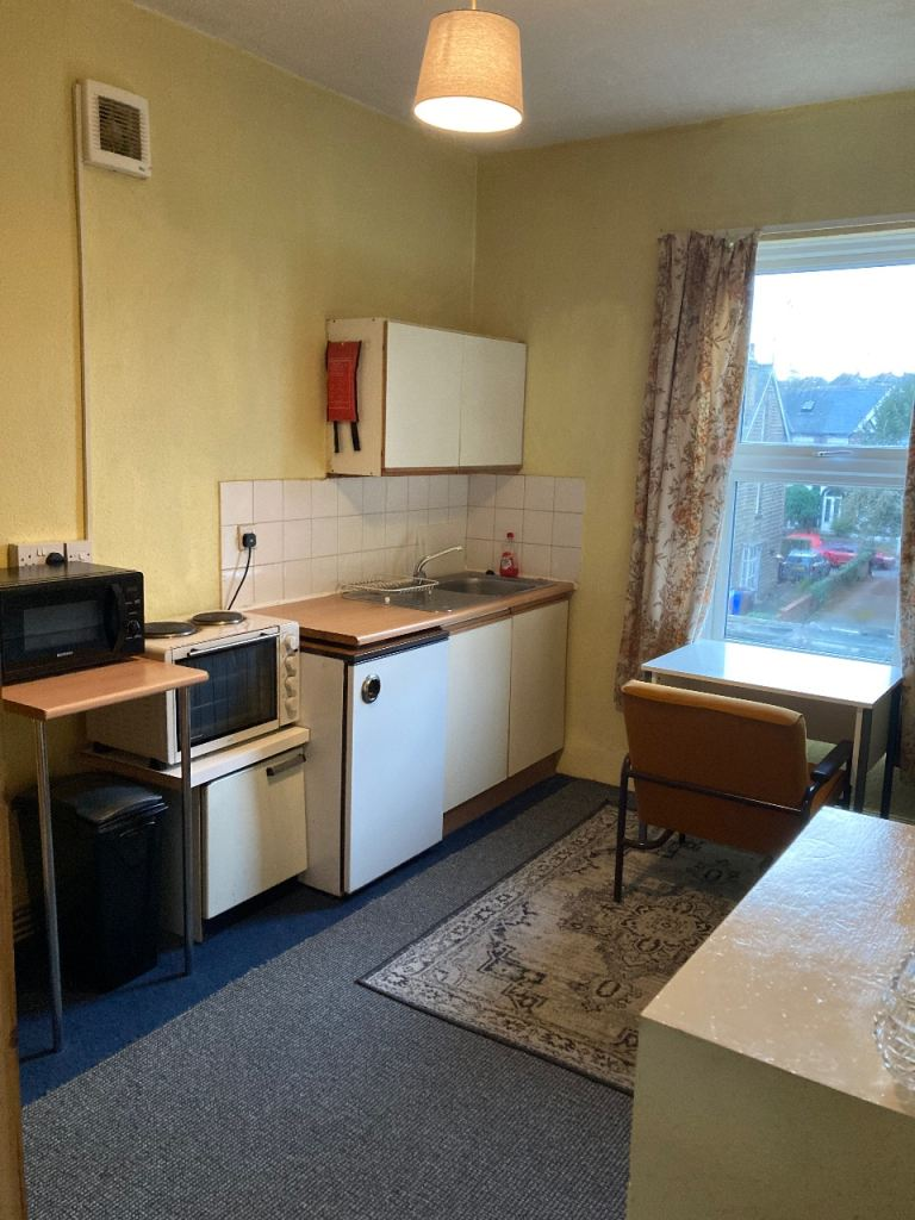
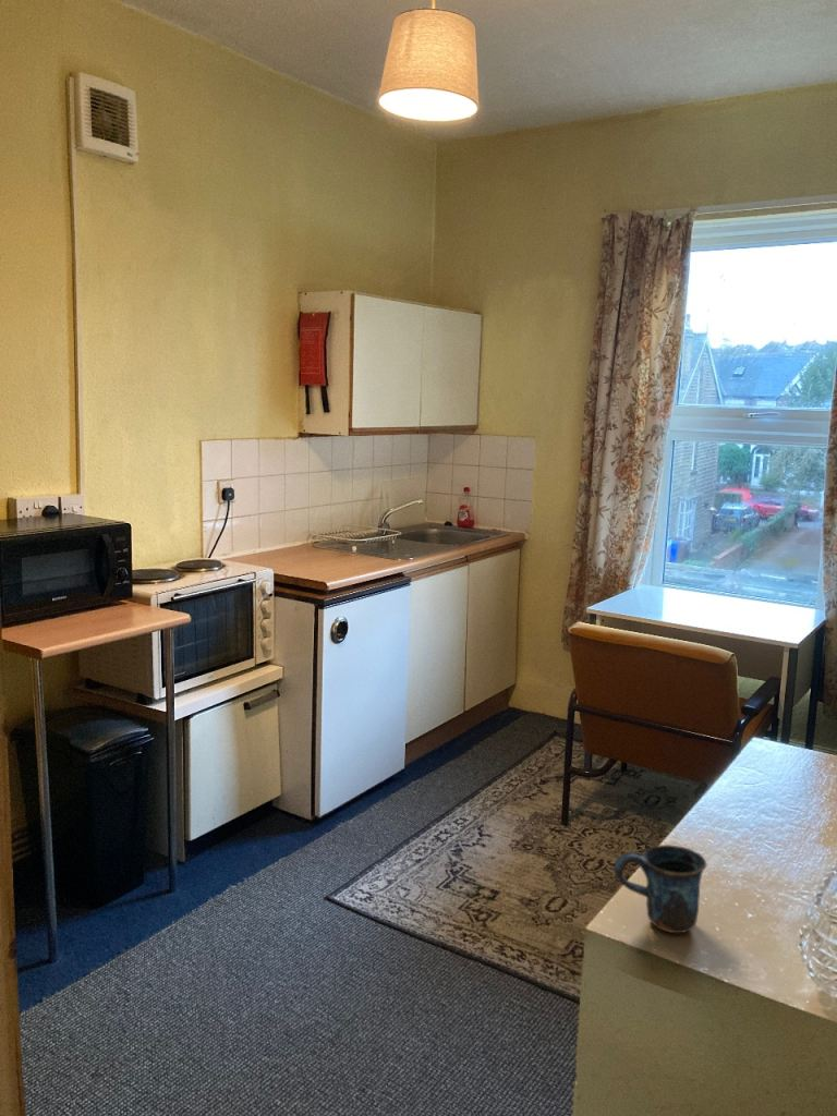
+ mug [612,844,707,934]
